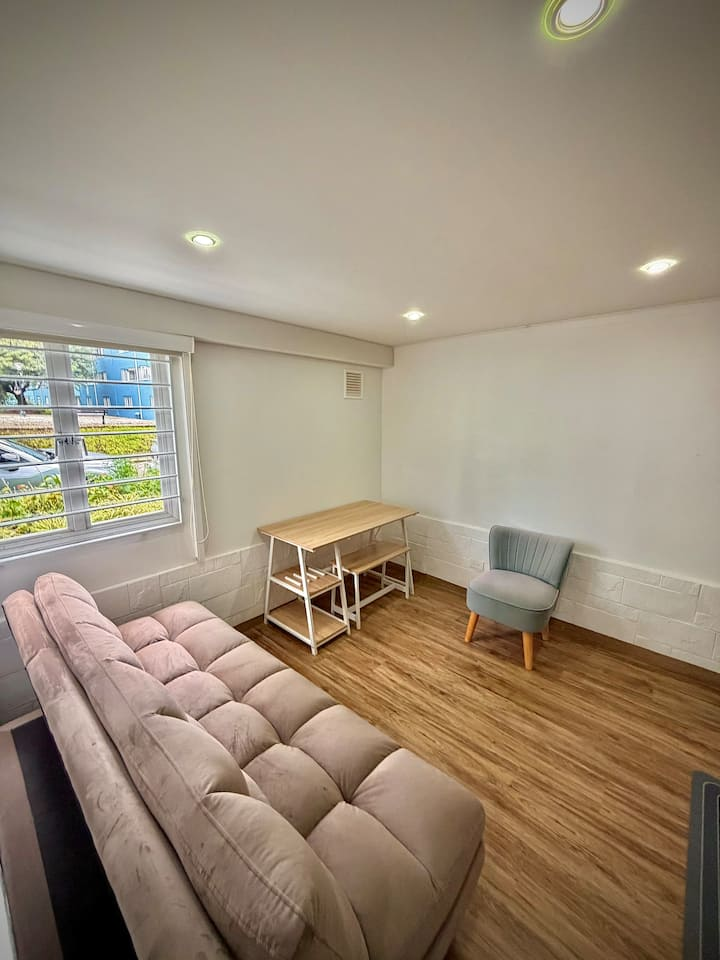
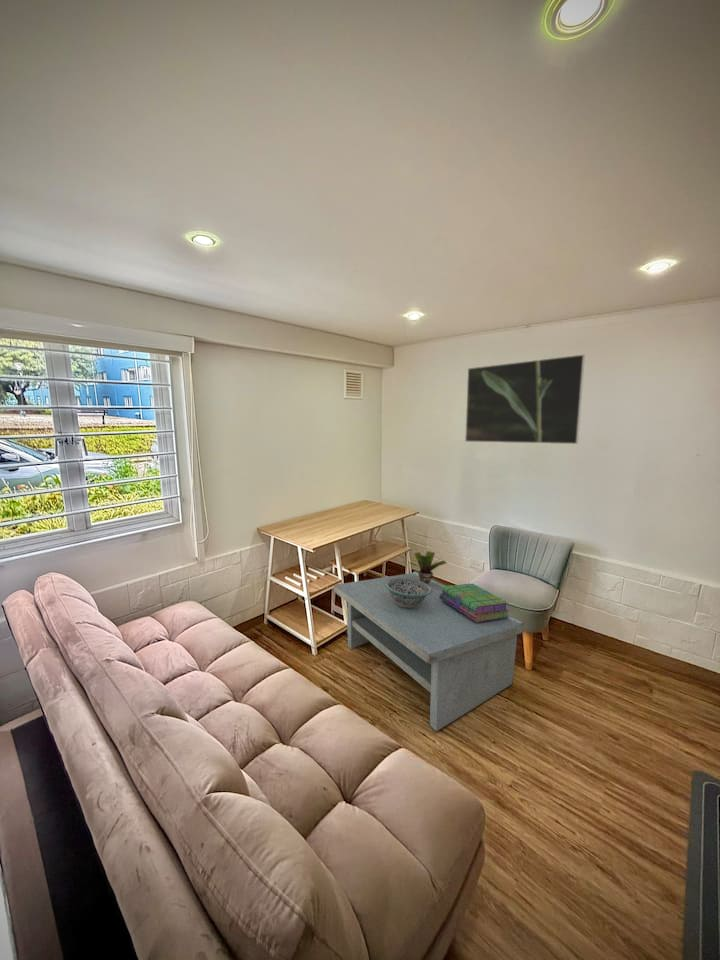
+ potted plant [408,550,448,584]
+ stack of books [440,583,510,622]
+ coffee table [333,570,525,732]
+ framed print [464,353,586,445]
+ decorative bowl [385,578,432,608]
